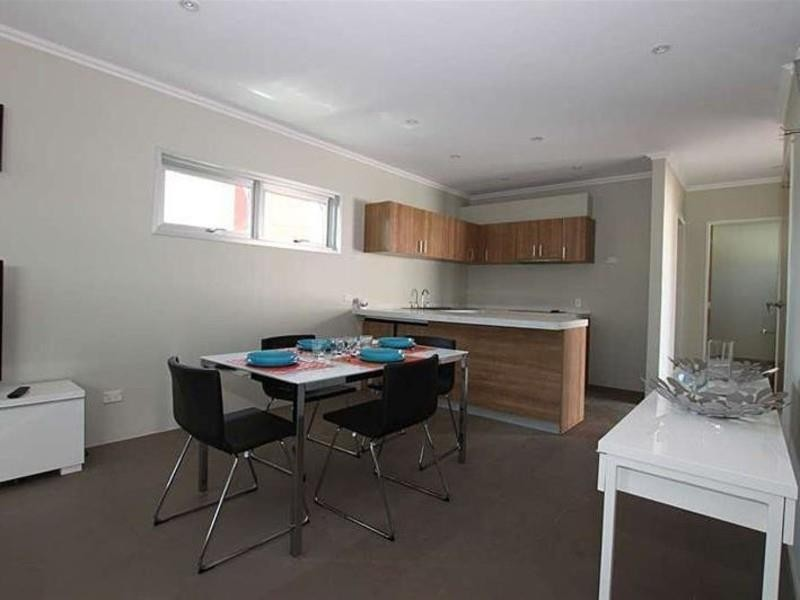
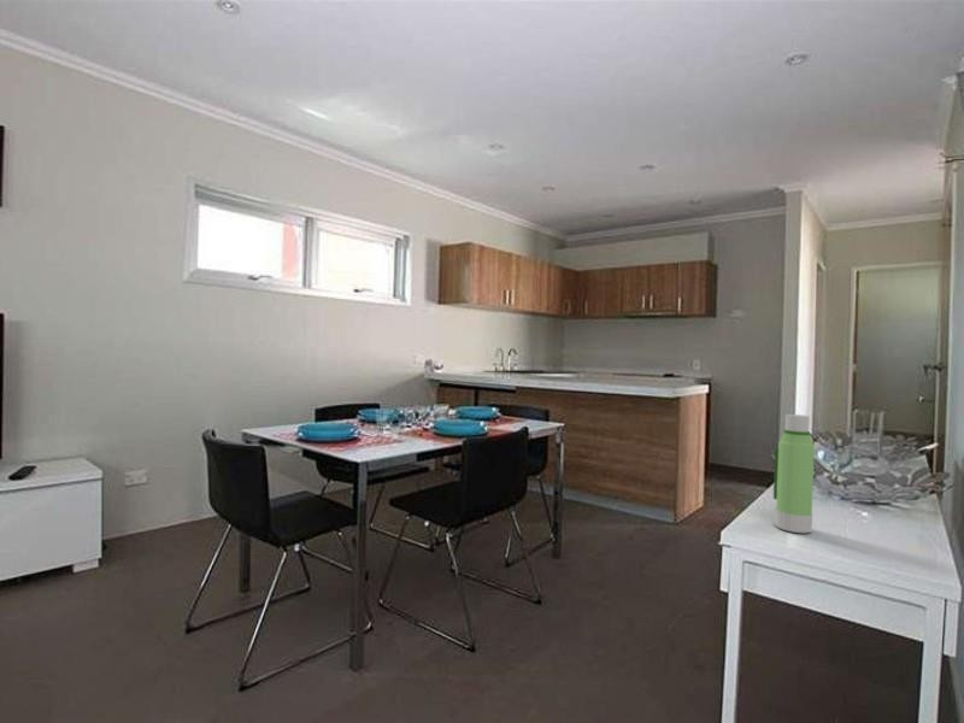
+ water bottle [772,413,816,534]
